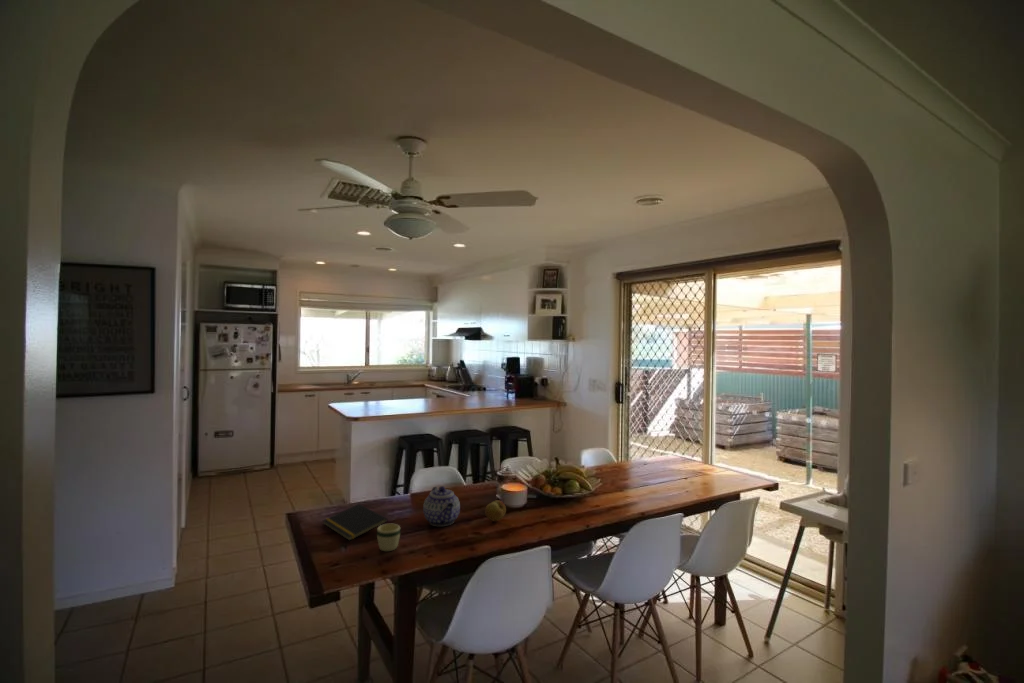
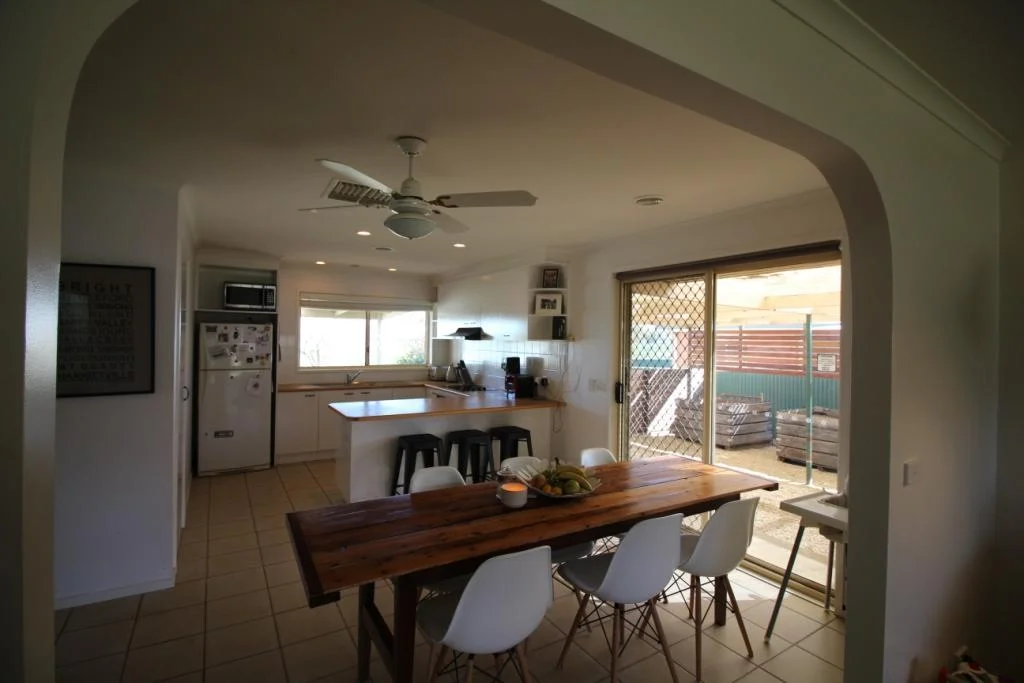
- fruit [484,499,507,522]
- mug [376,523,401,552]
- notepad [322,503,388,542]
- teapot [422,485,461,527]
